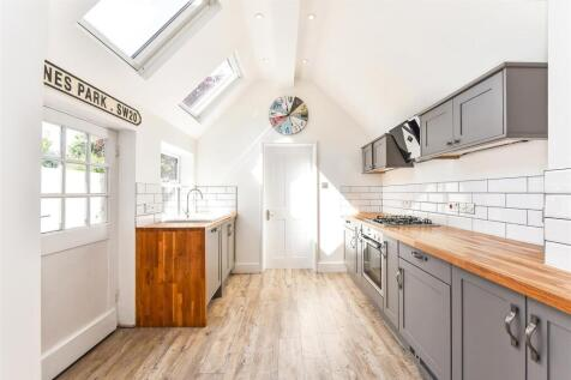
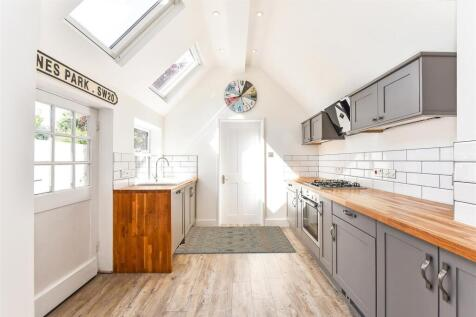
+ rug [173,225,297,255]
